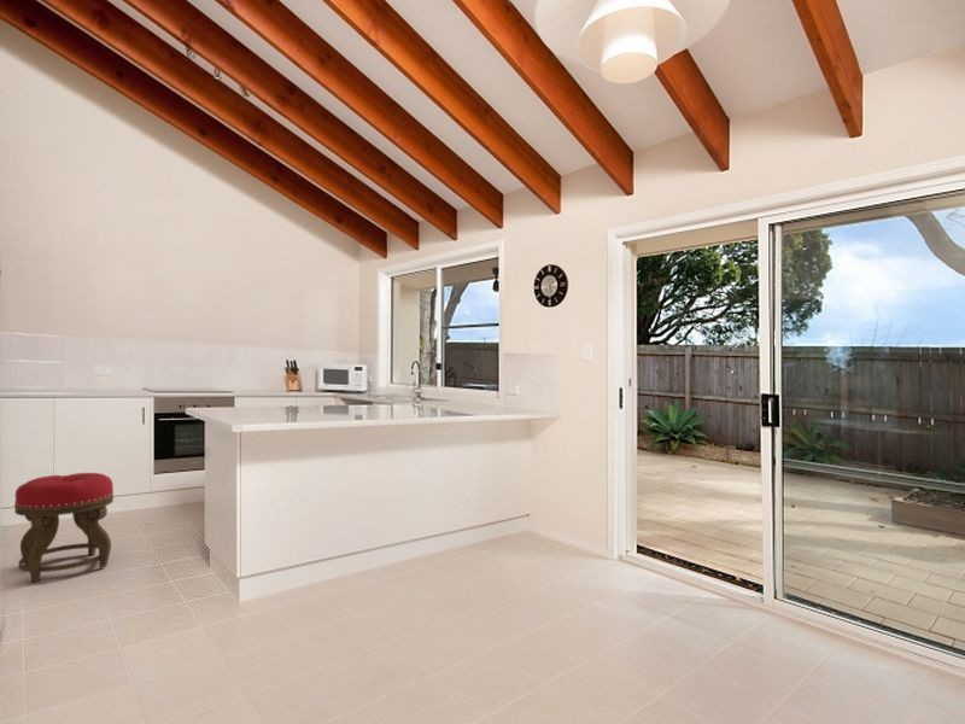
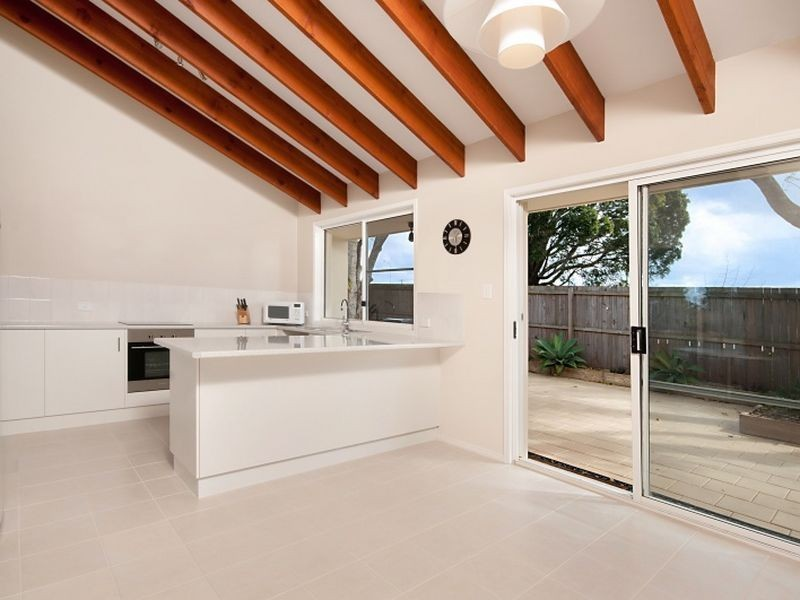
- stool [13,472,115,583]
